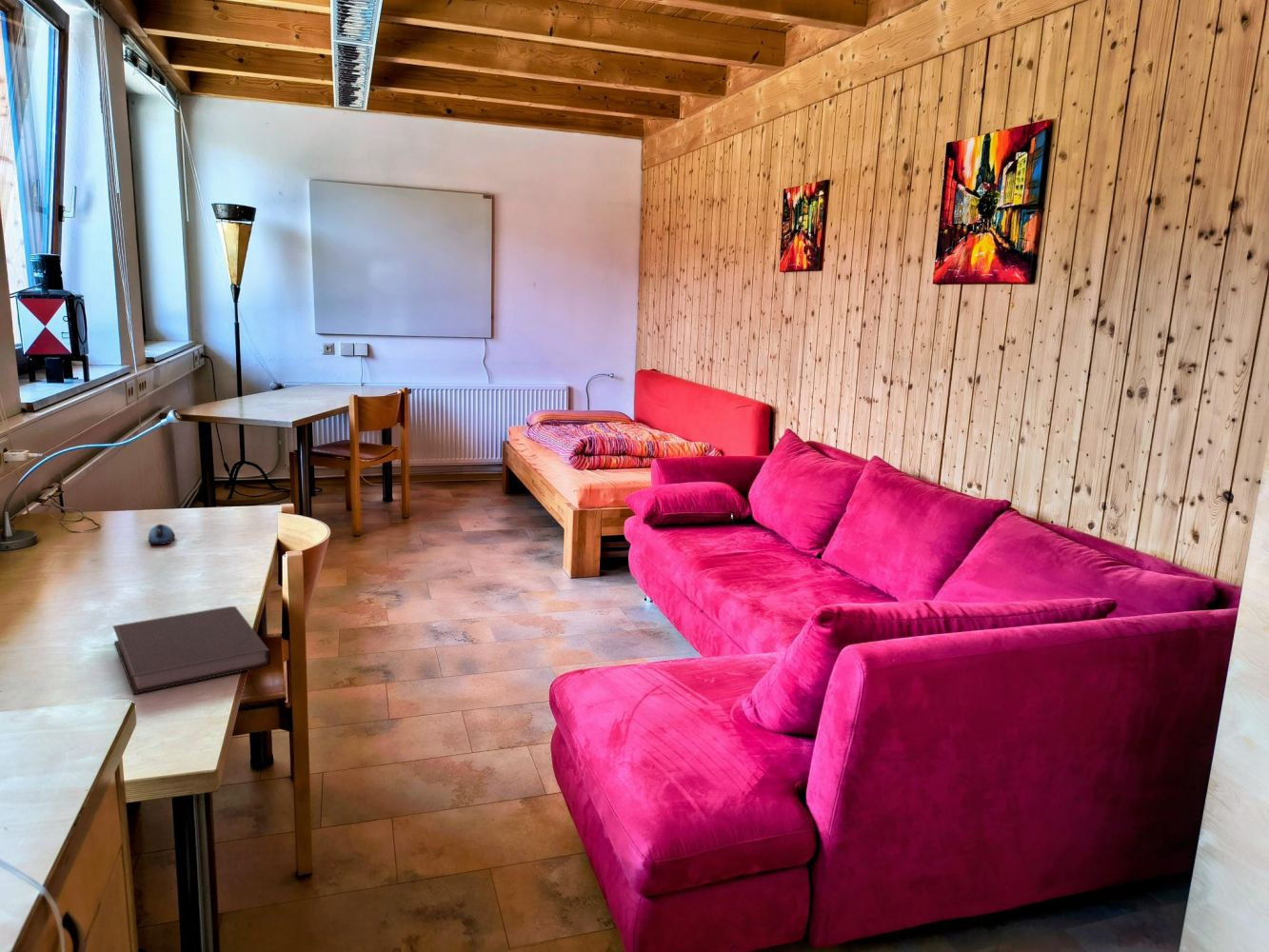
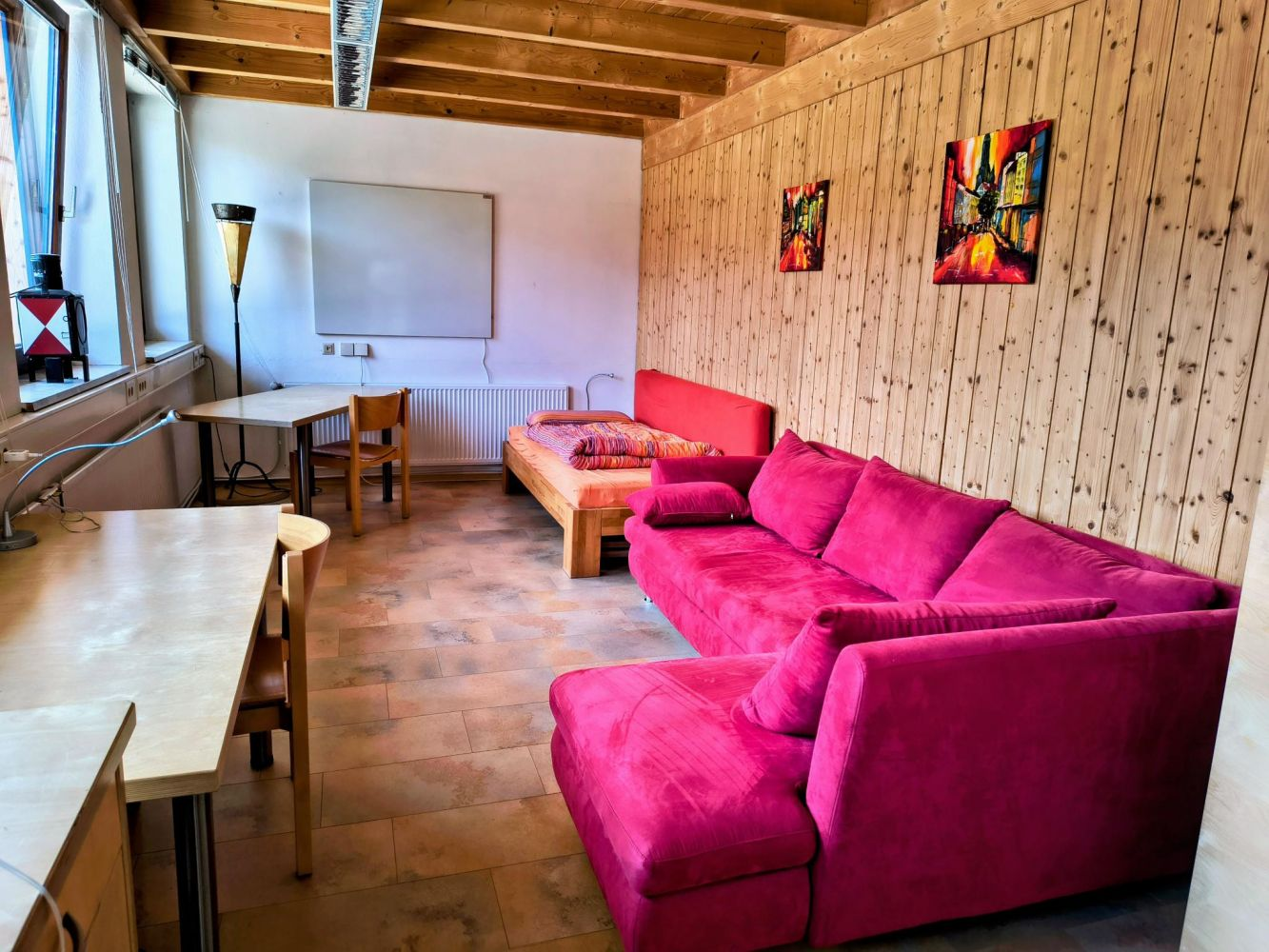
- notebook [112,605,271,696]
- computer mouse [148,524,176,545]
